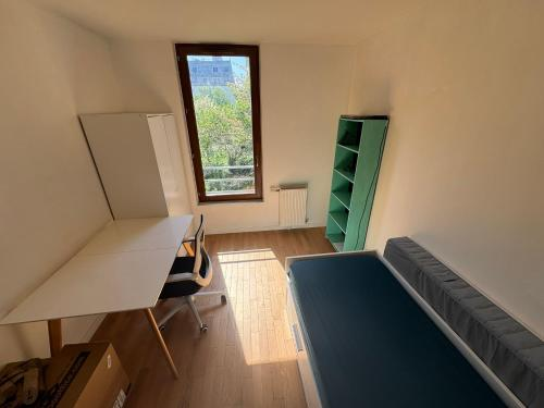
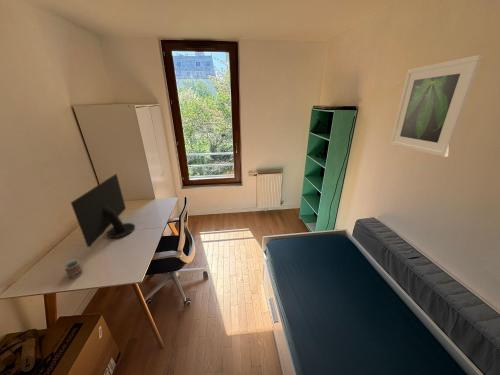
+ cup [63,259,84,279]
+ computer monitor [70,173,136,249]
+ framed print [389,54,485,158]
